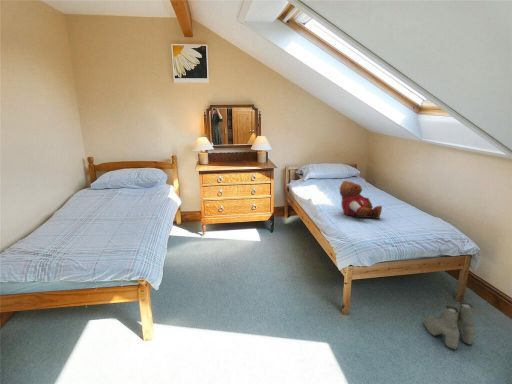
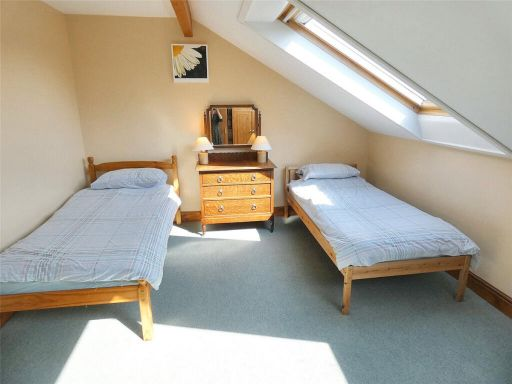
- teddy bear [339,180,383,220]
- boots [423,301,477,350]
